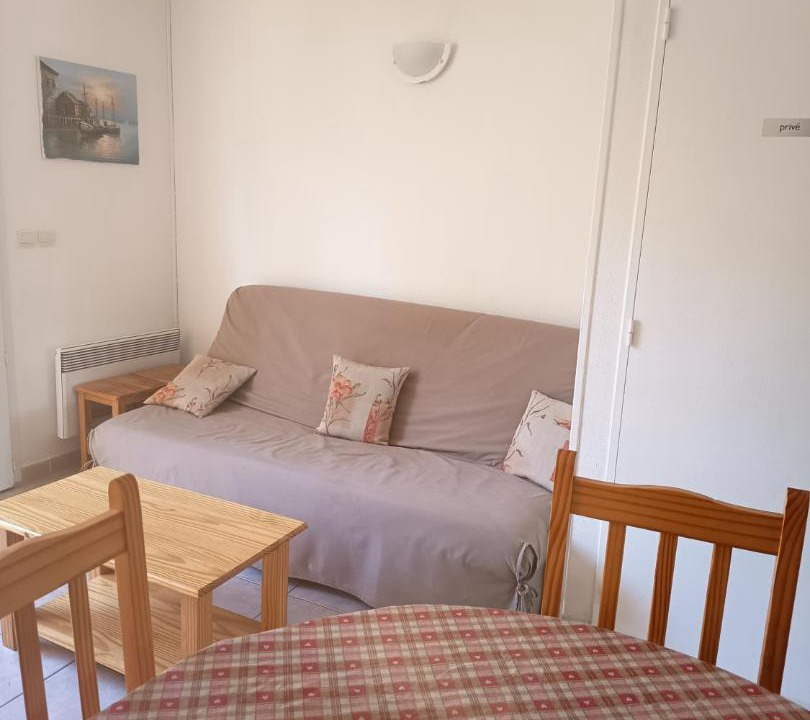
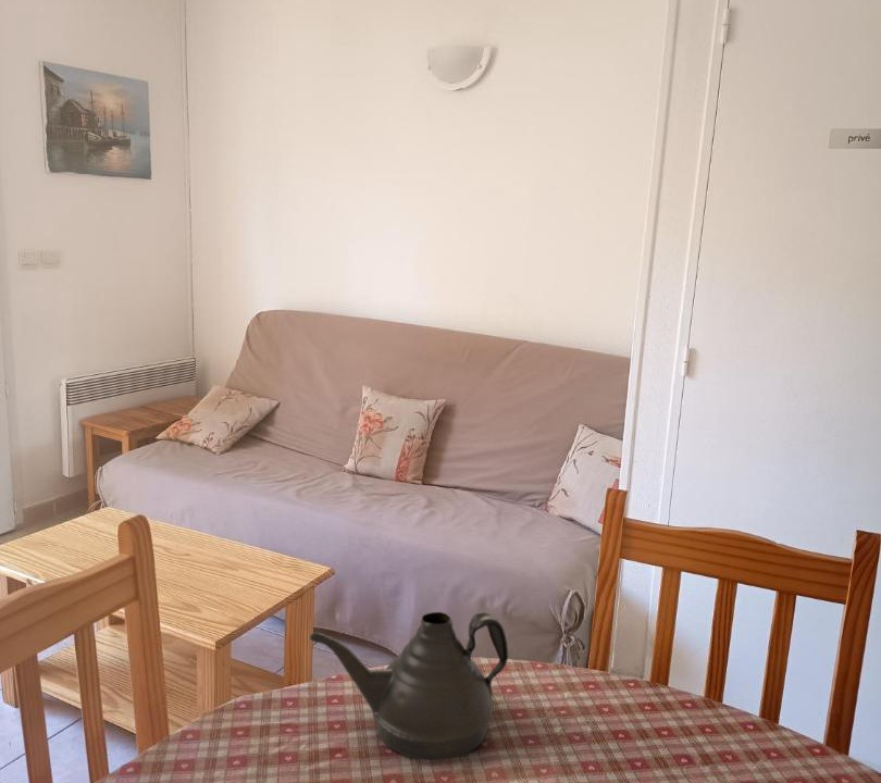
+ teapot [309,611,509,761]
